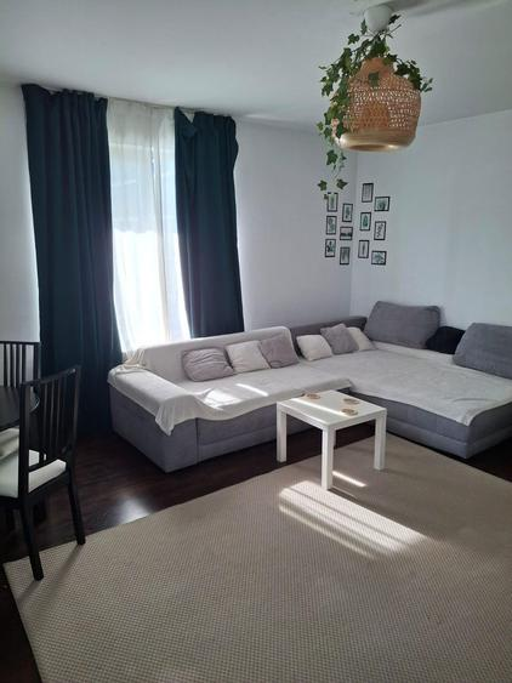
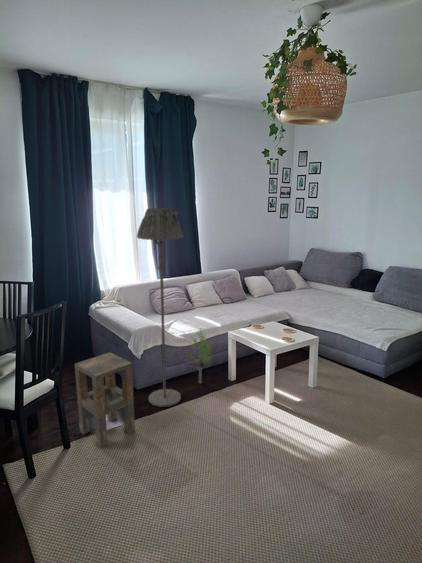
+ floor lamp [136,207,184,408]
+ decorative plant [184,329,213,385]
+ side table [74,351,136,449]
